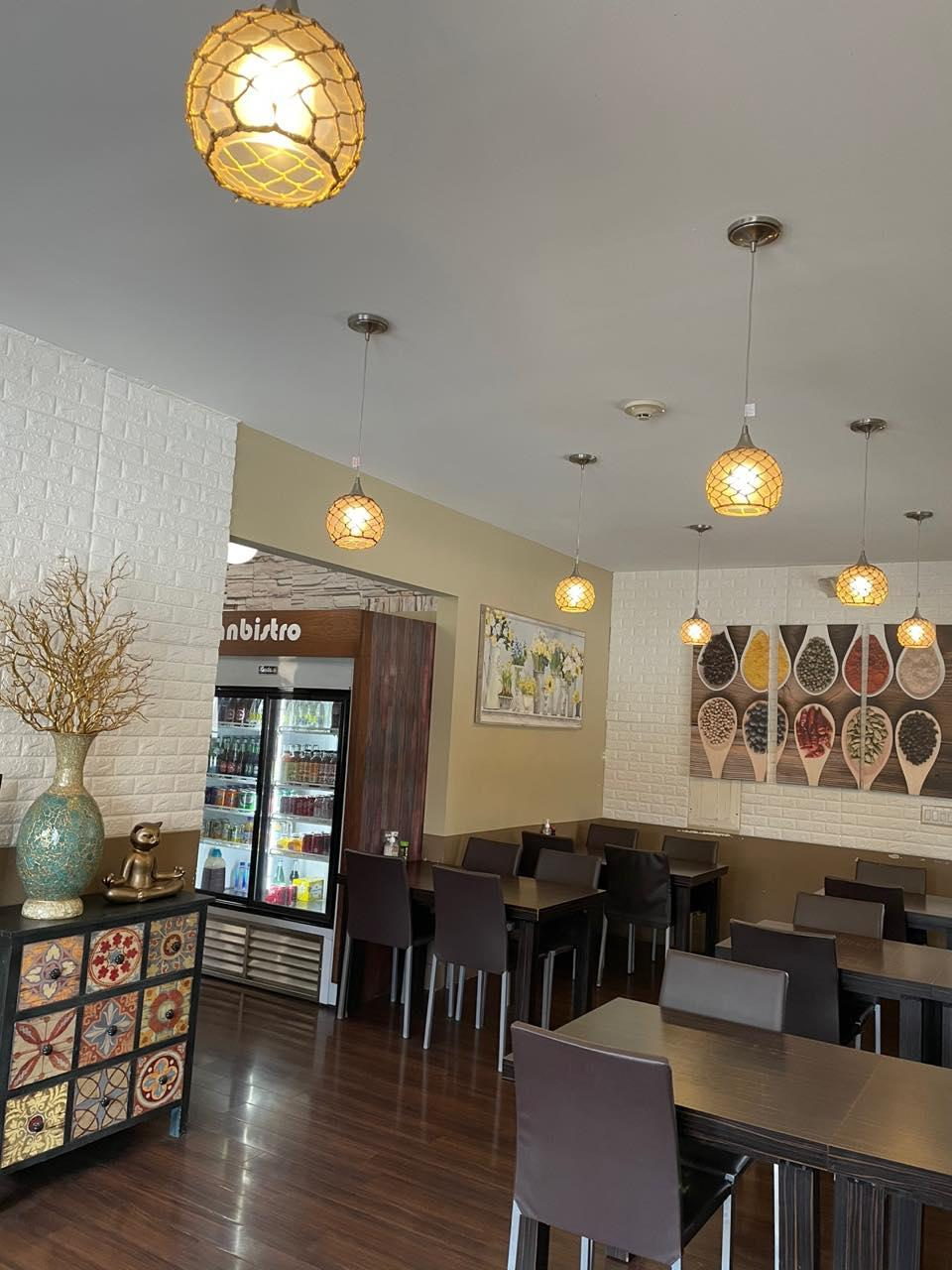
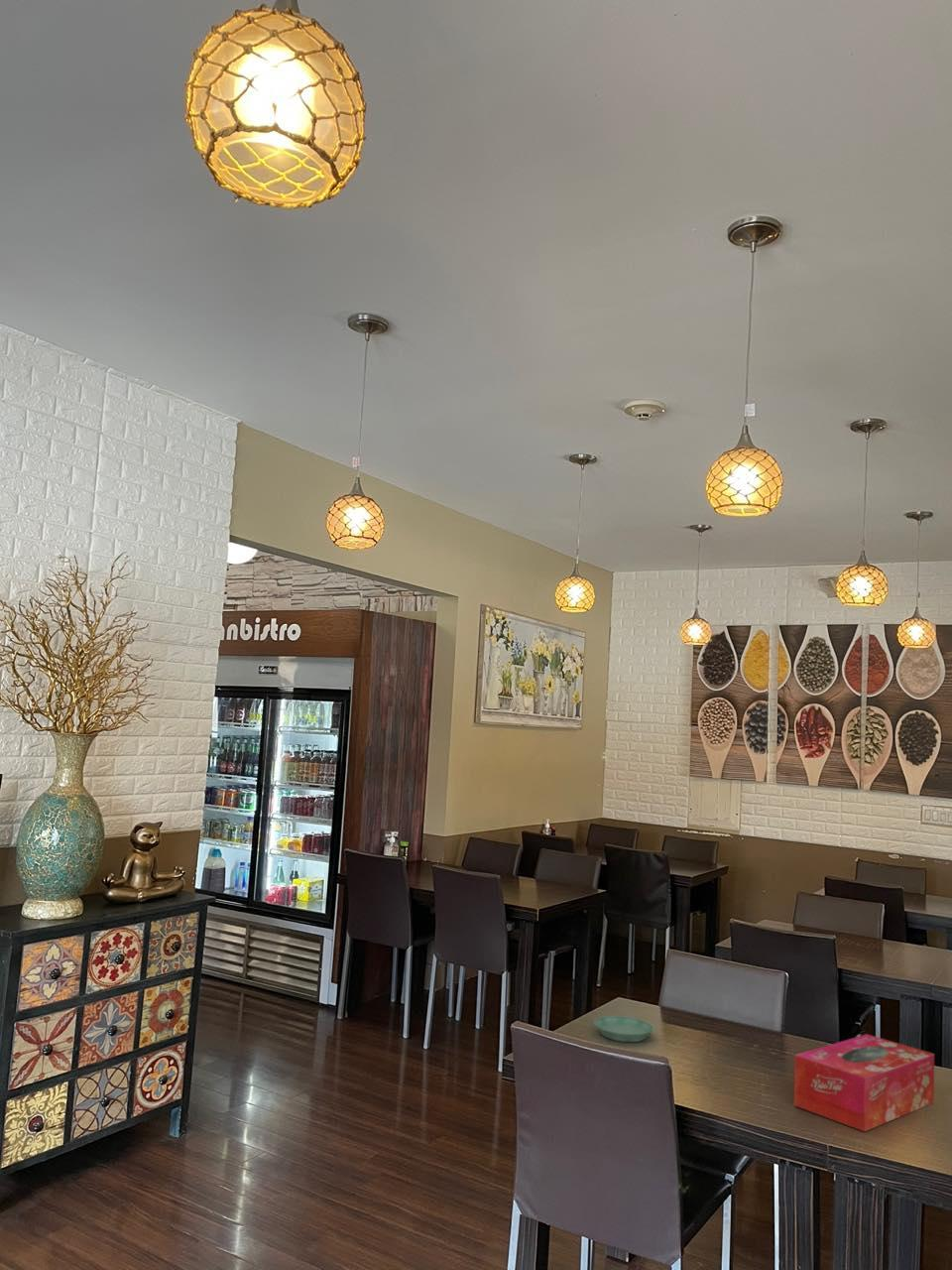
+ tissue box [793,1033,935,1133]
+ saucer [593,1015,654,1043]
